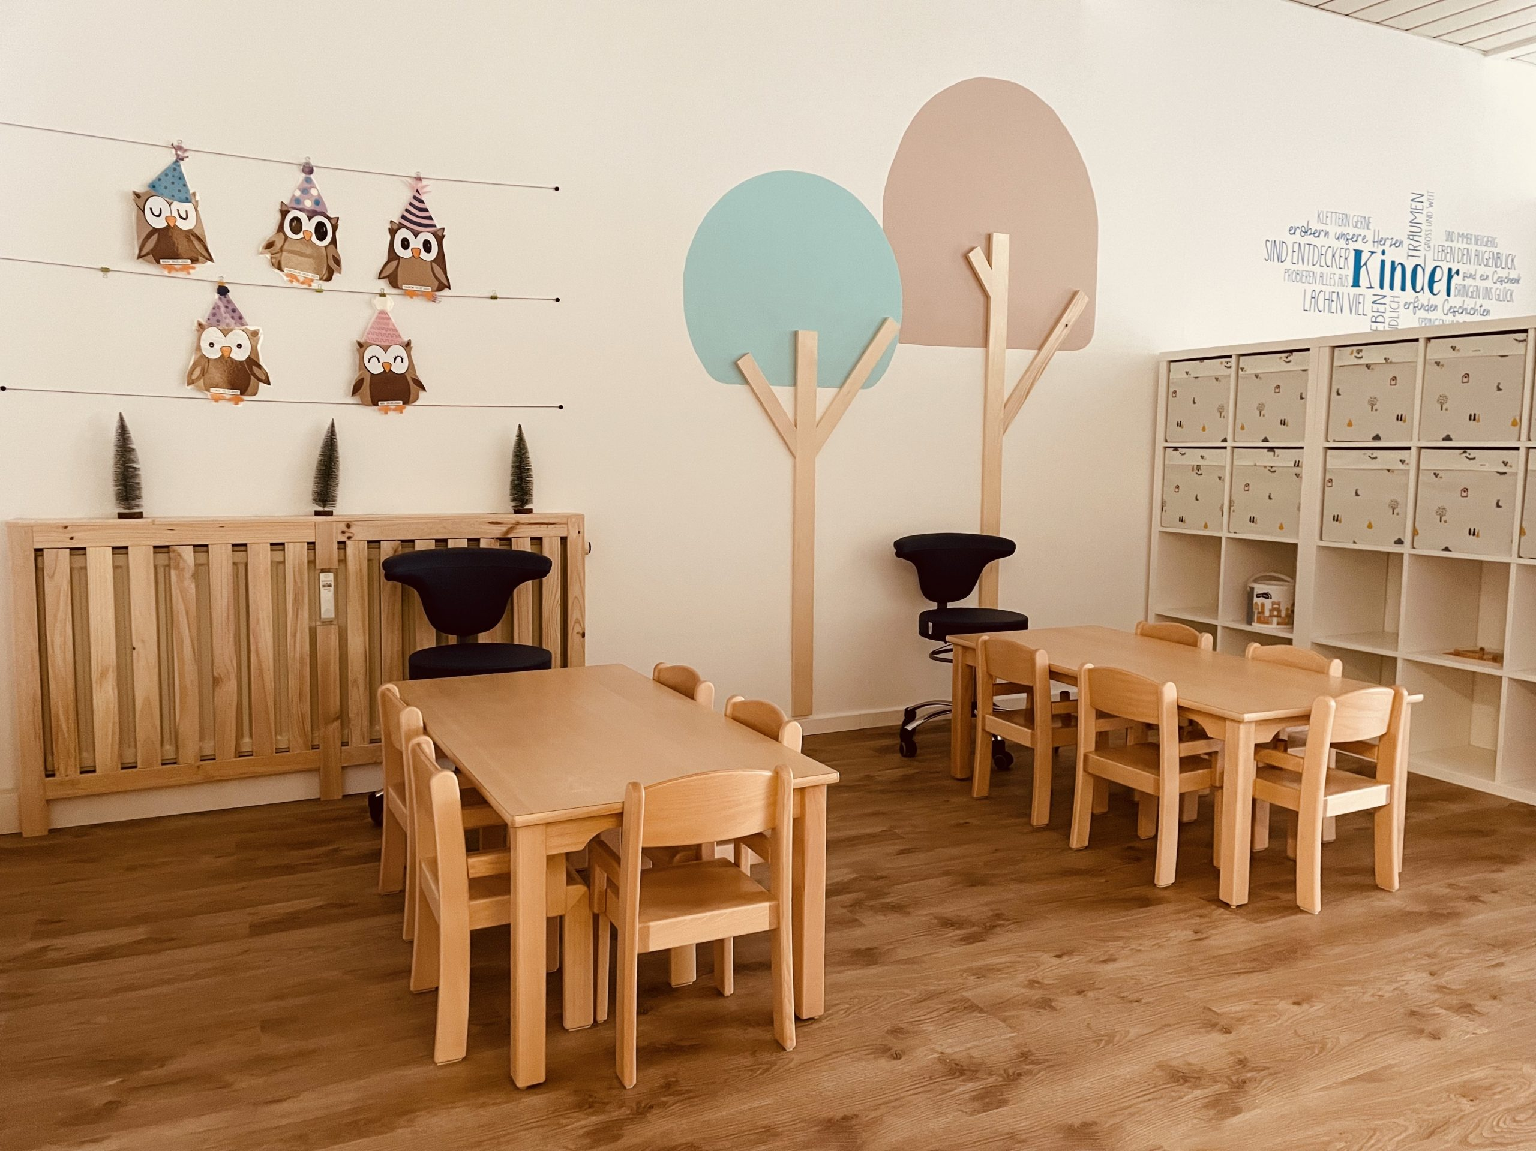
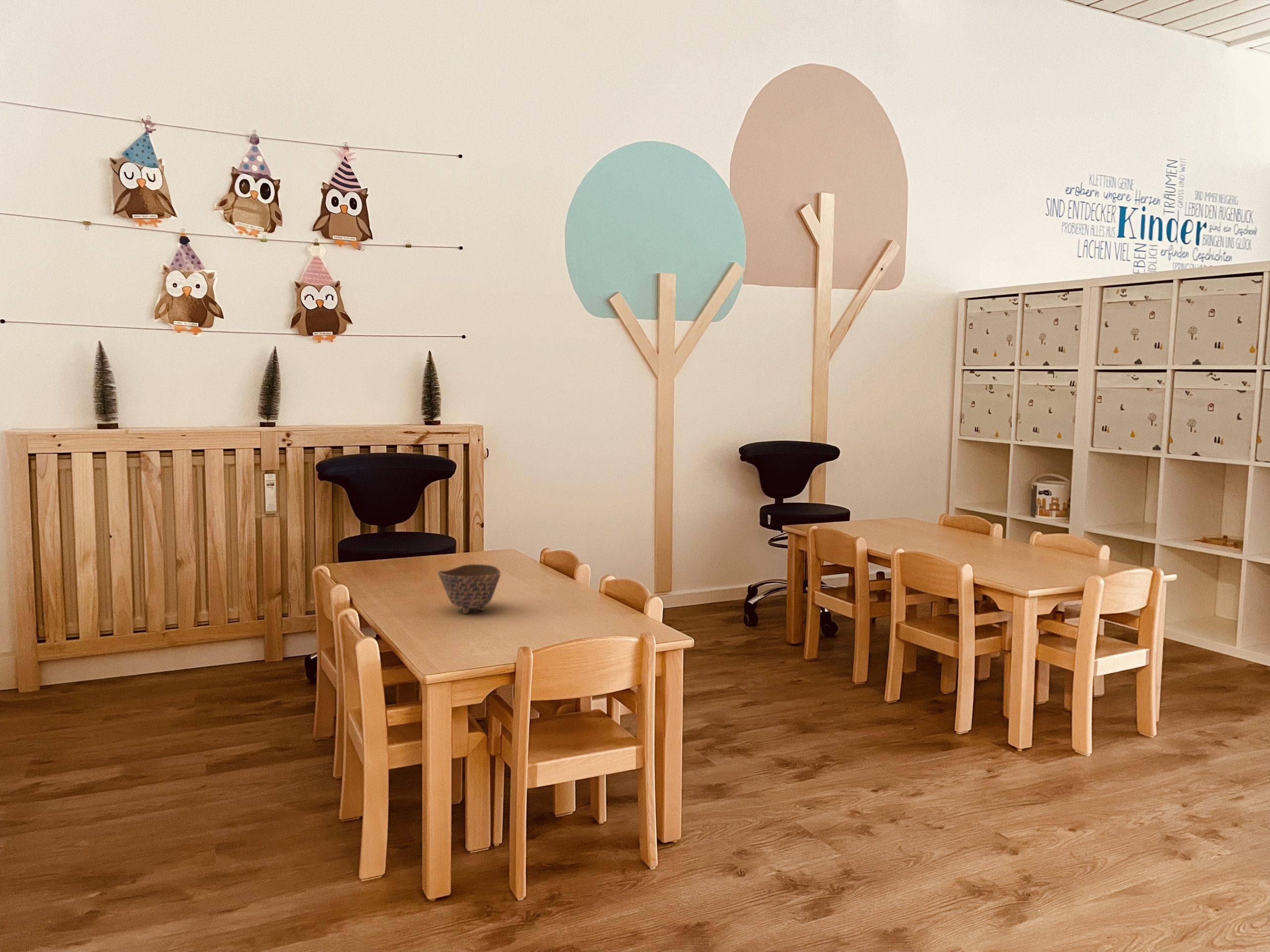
+ bowl [437,564,501,614]
